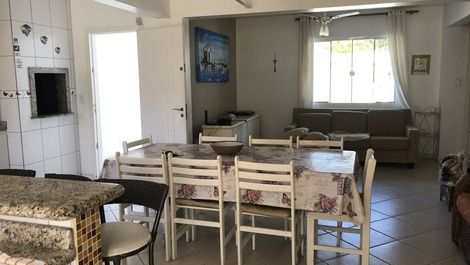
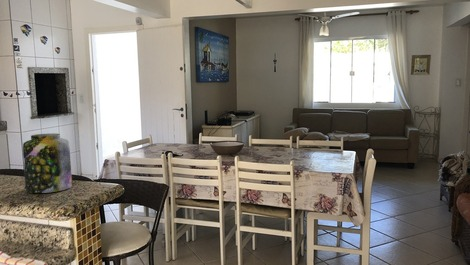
+ jar [22,132,73,194]
